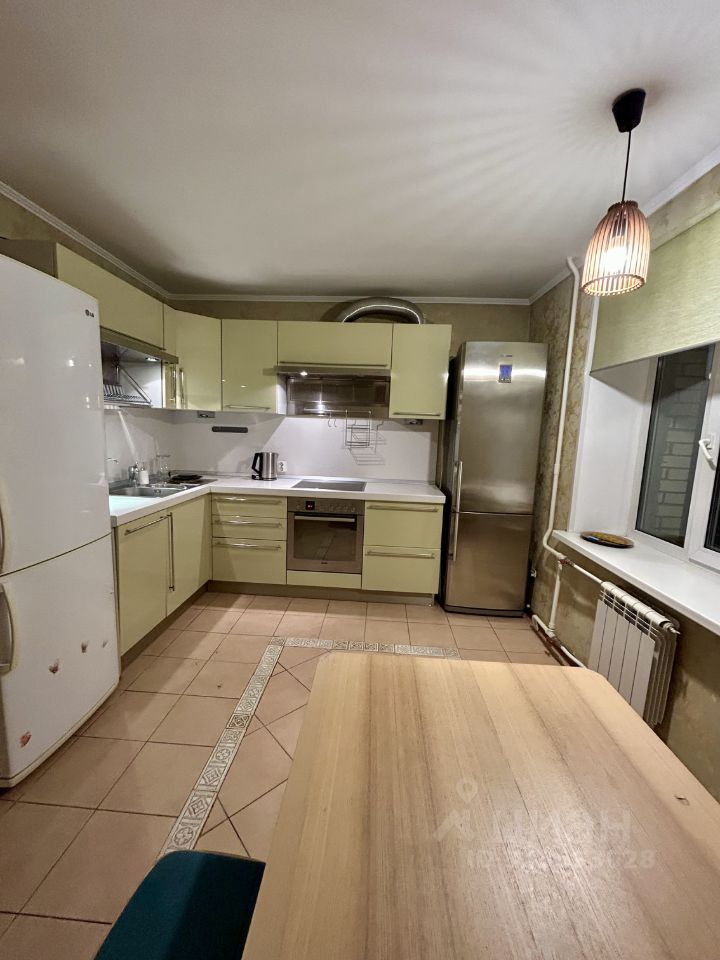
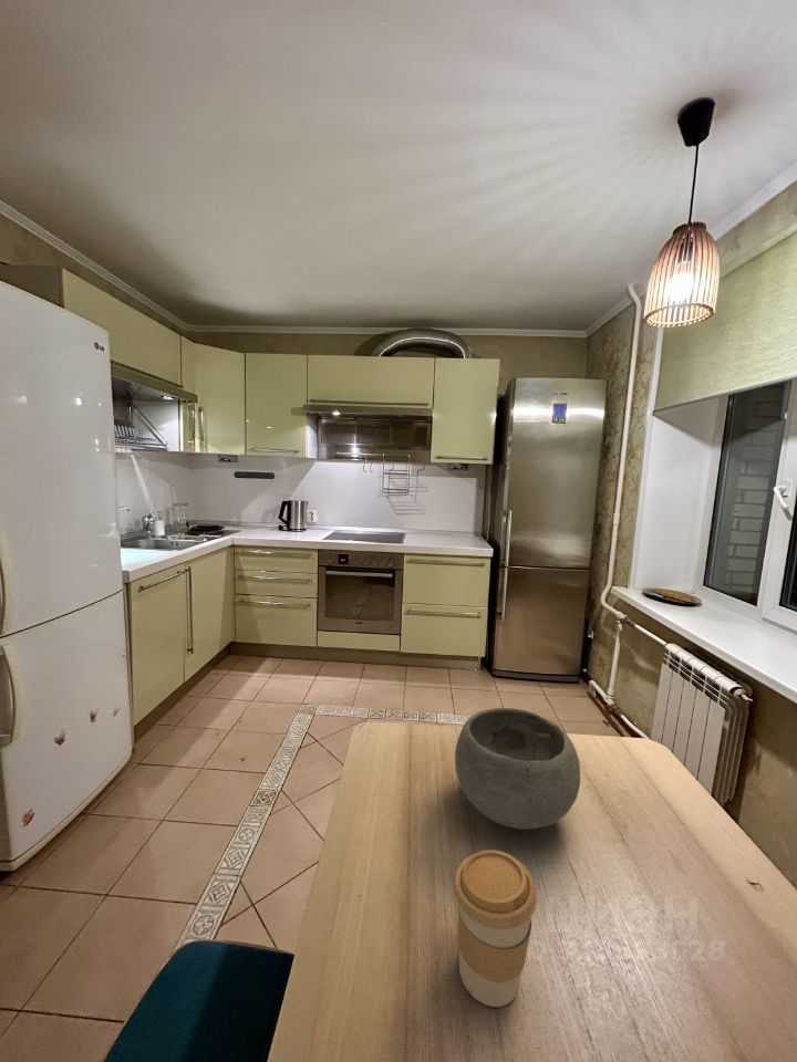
+ coffee cup [453,848,538,1008]
+ bowl [454,707,581,830]
